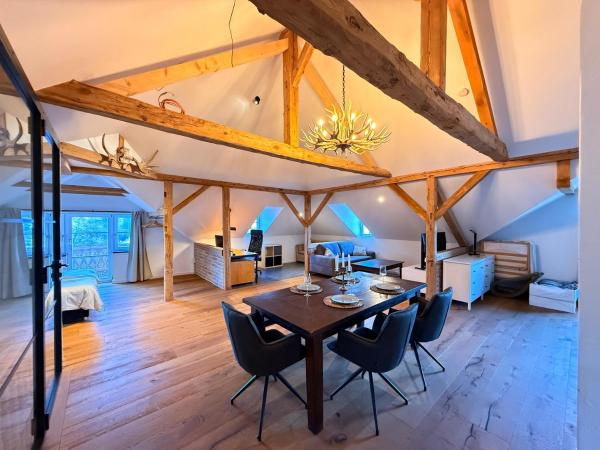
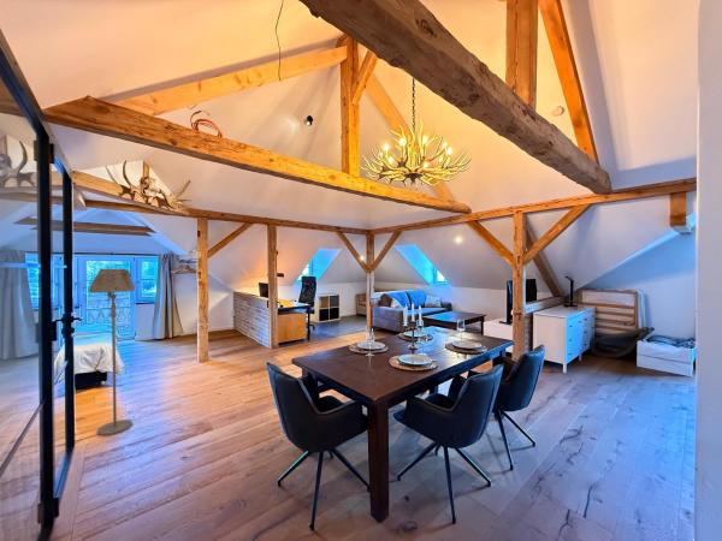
+ floor lamp [88,268,136,436]
